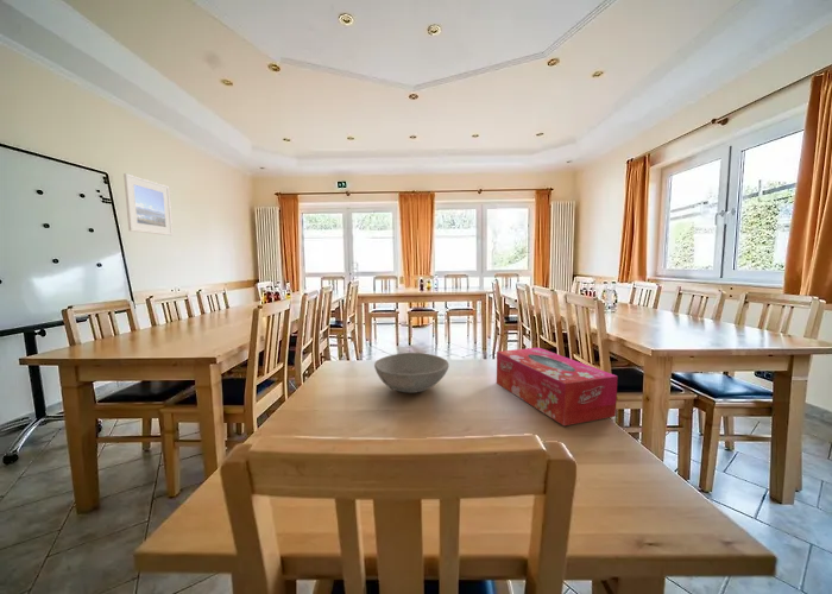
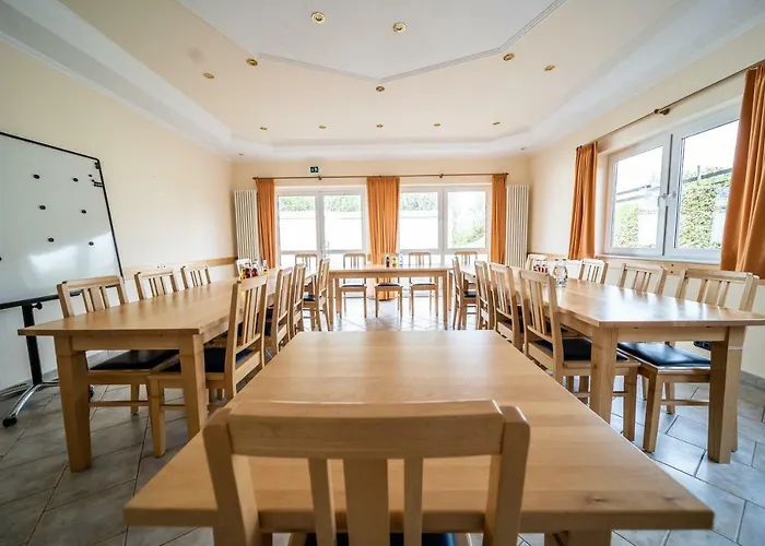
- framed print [122,172,174,236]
- bowl [373,352,450,394]
- tissue box [496,347,619,426]
